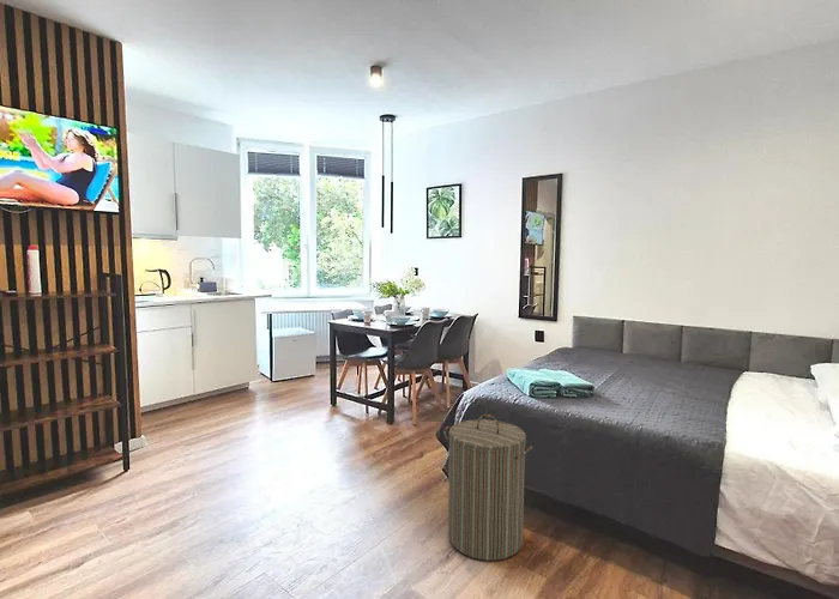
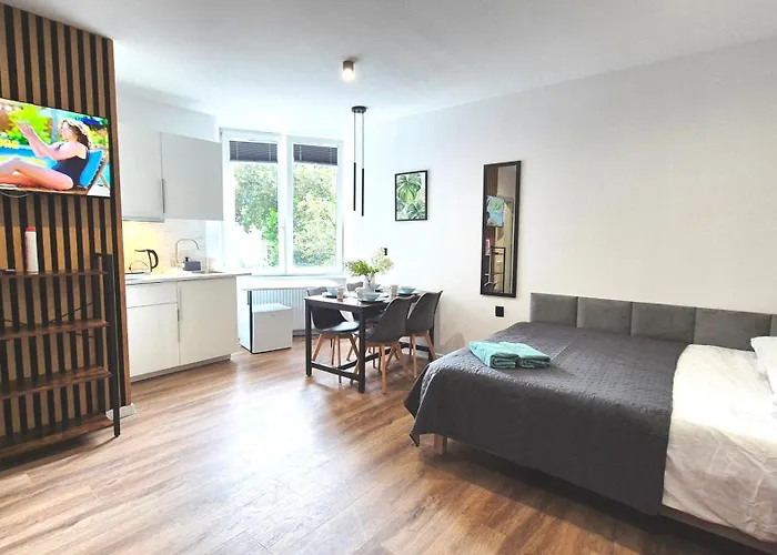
- laundry hamper [442,413,535,562]
